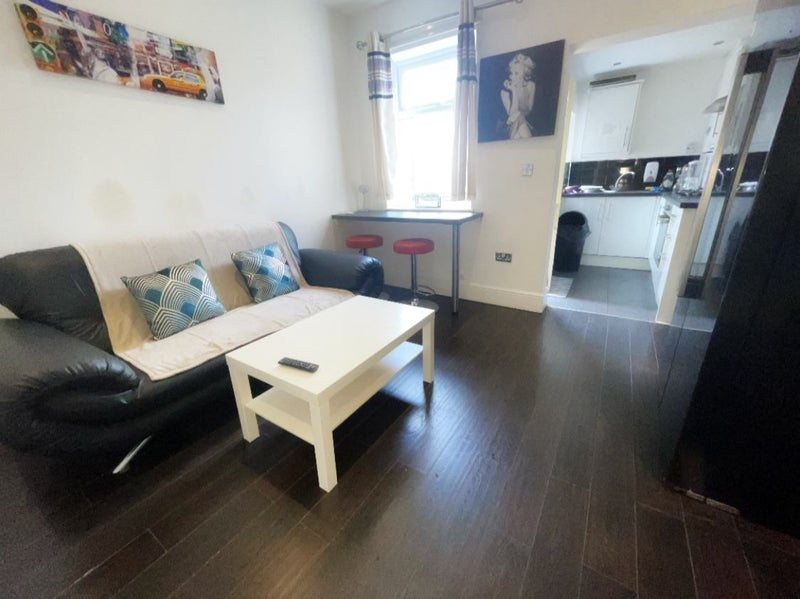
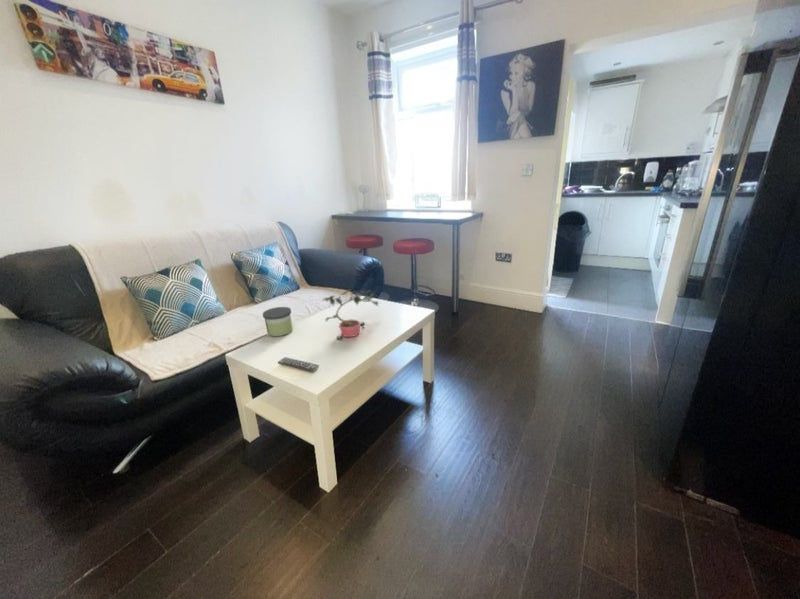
+ candle [262,306,294,337]
+ potted plant [322,286,380,340]
